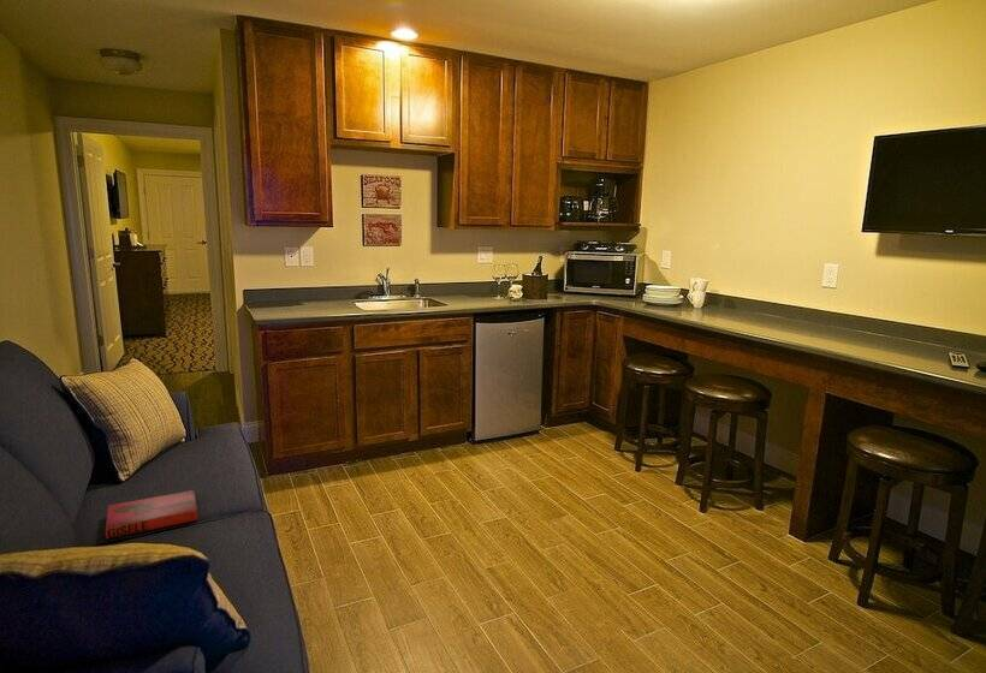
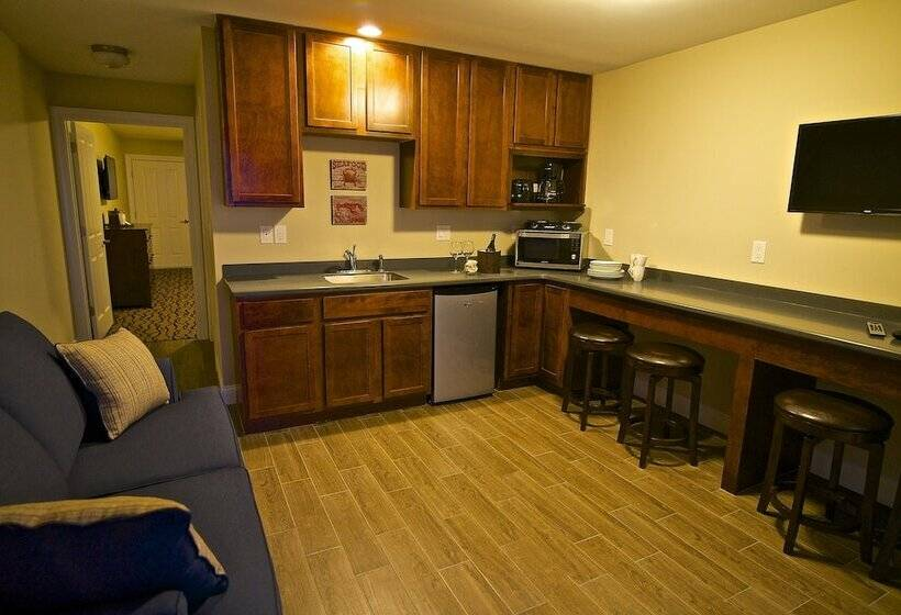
- hardback book [105,489,200,540]
